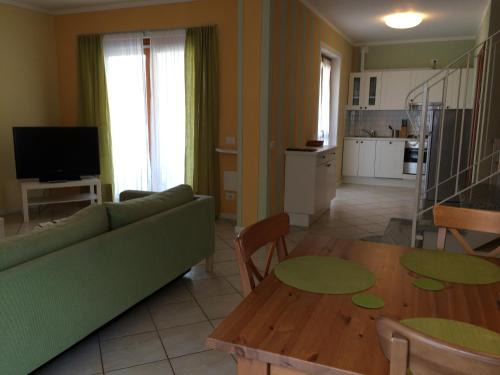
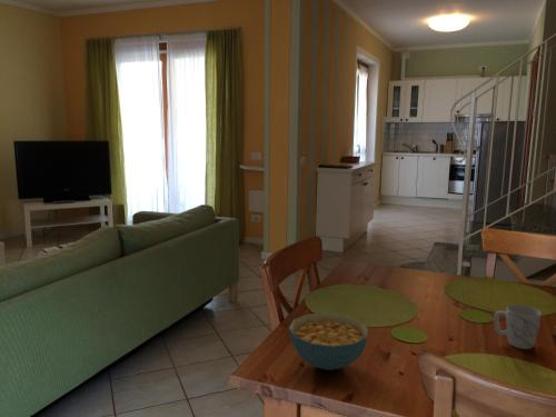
+ mug [493,304,543,350]
+ cereal bowl [288,311,369,371]
